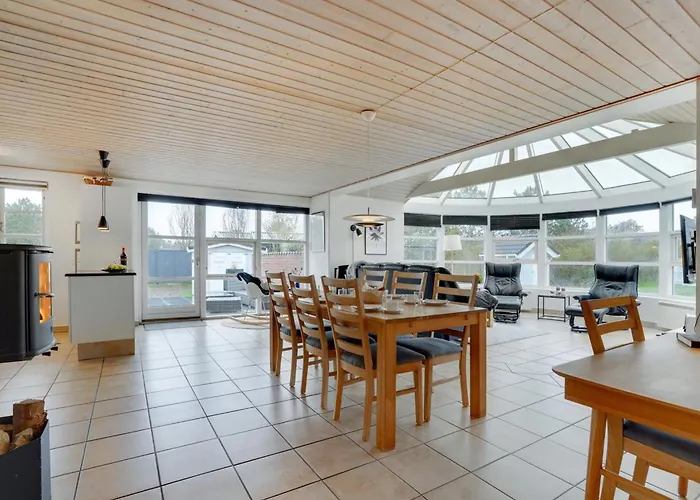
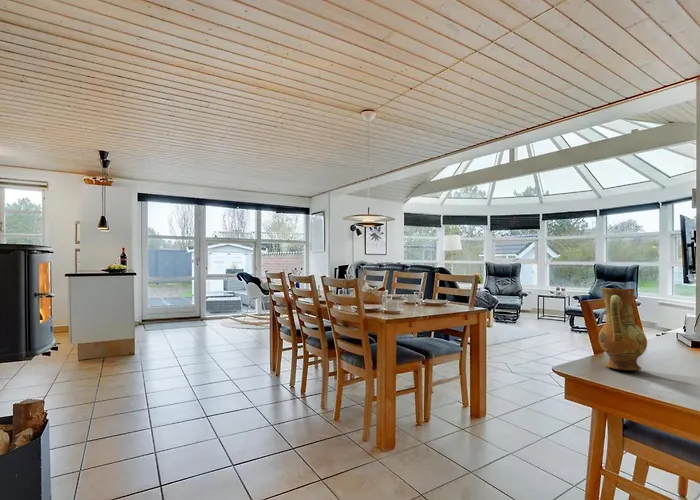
+ ceramic jug [598,287,648,371]
